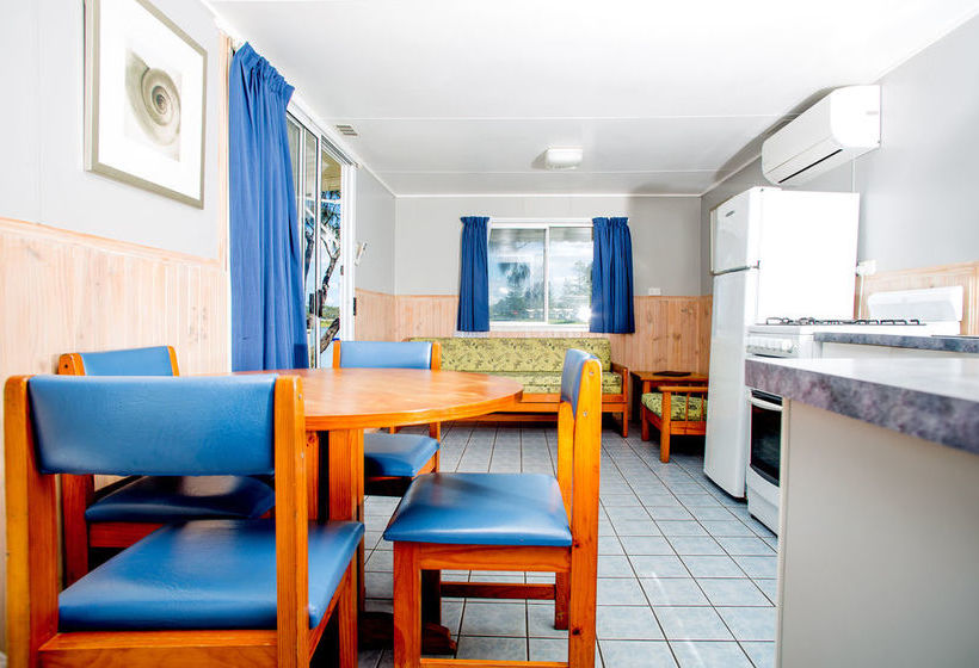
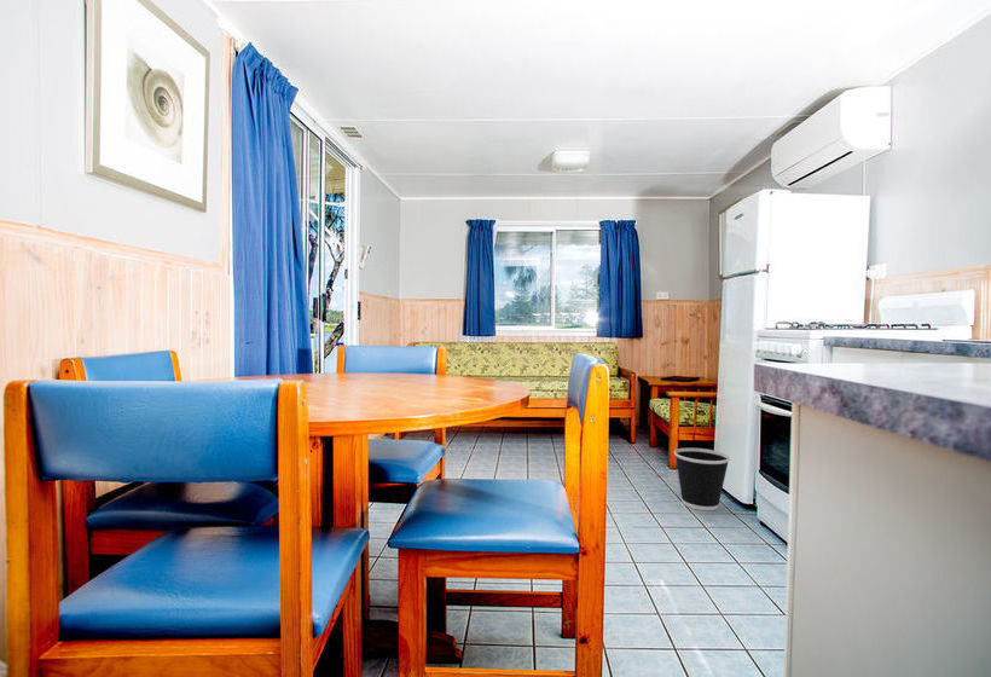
+ wastebasket [673,447,731,511]
